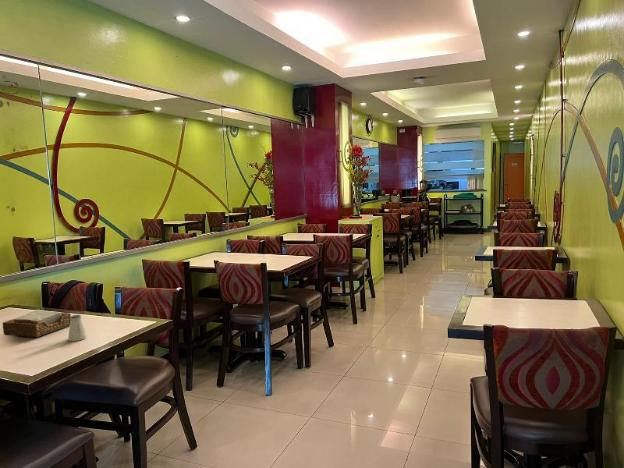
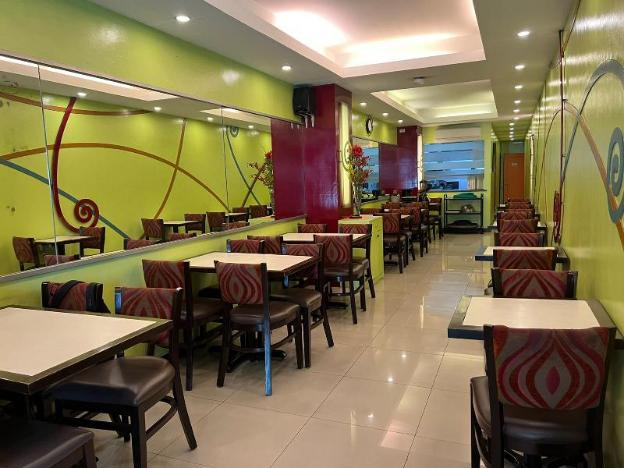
- saltshaker [67,314,88,342]
- napkin holder [2,309,72,338]
